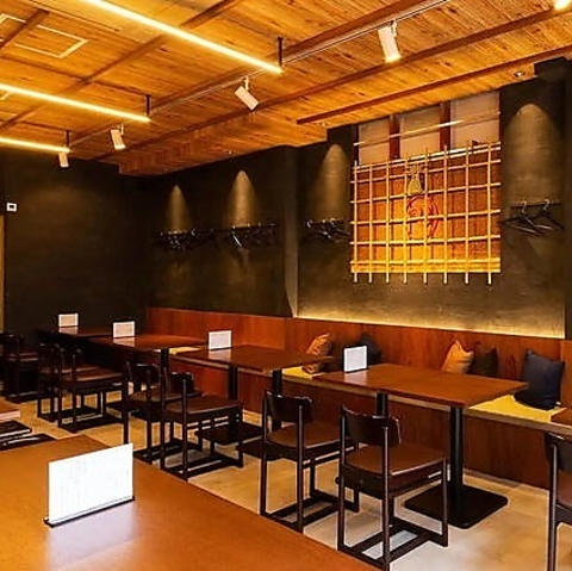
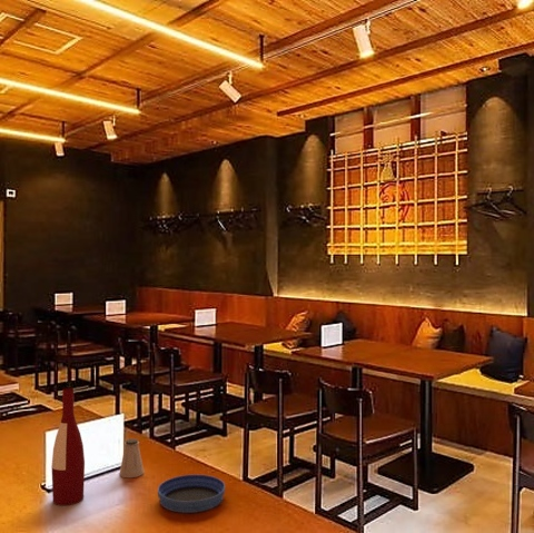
+ alcohol [50,387,86,506]
+ bowl [157,474,226,514]
+ saltshaker [118,437,146,478]
